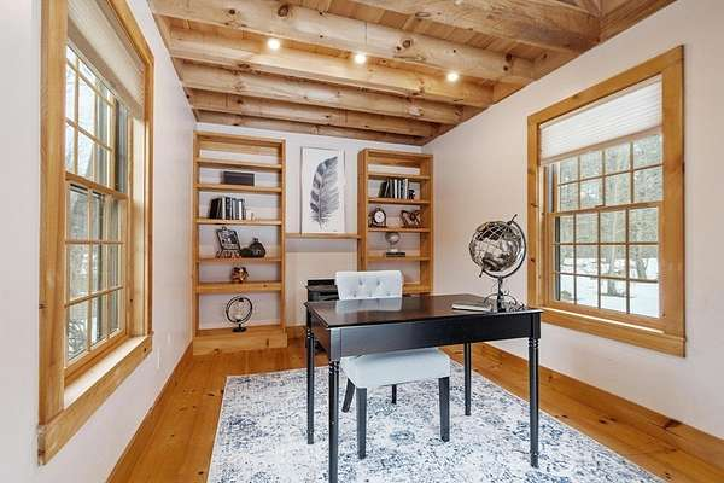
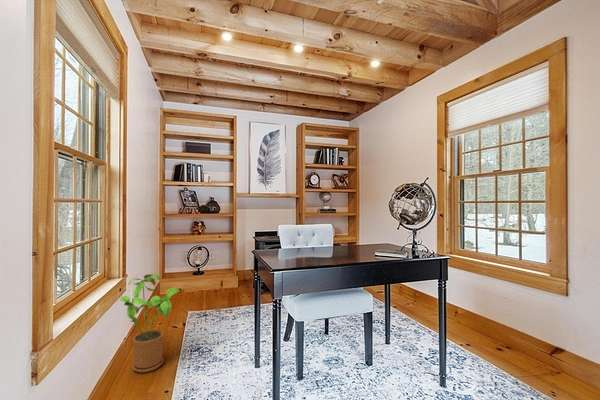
+ house plant [119,272,181,374]
